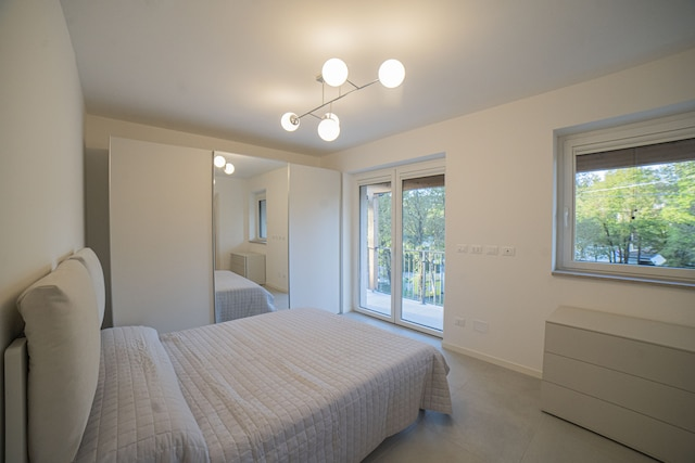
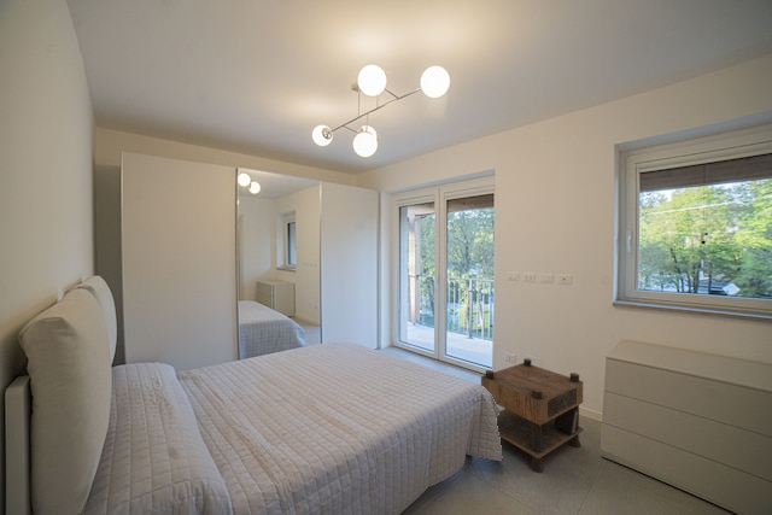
+ nightstand [480,357,585,474]
